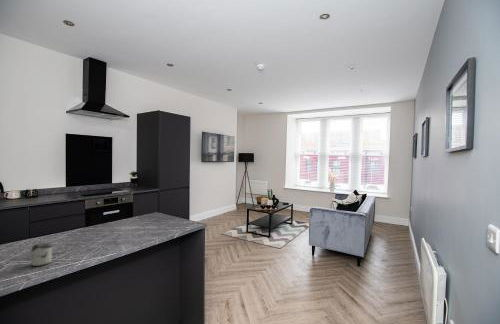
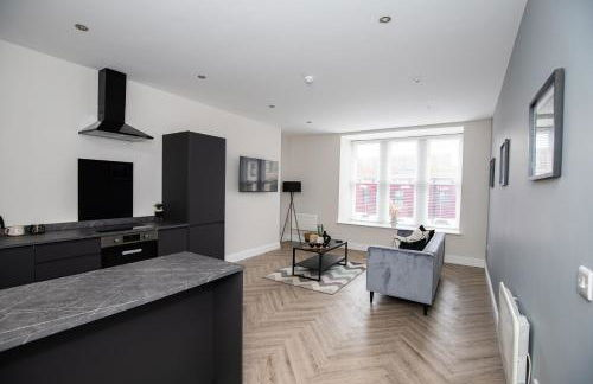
- cup [25,241,53,267]
